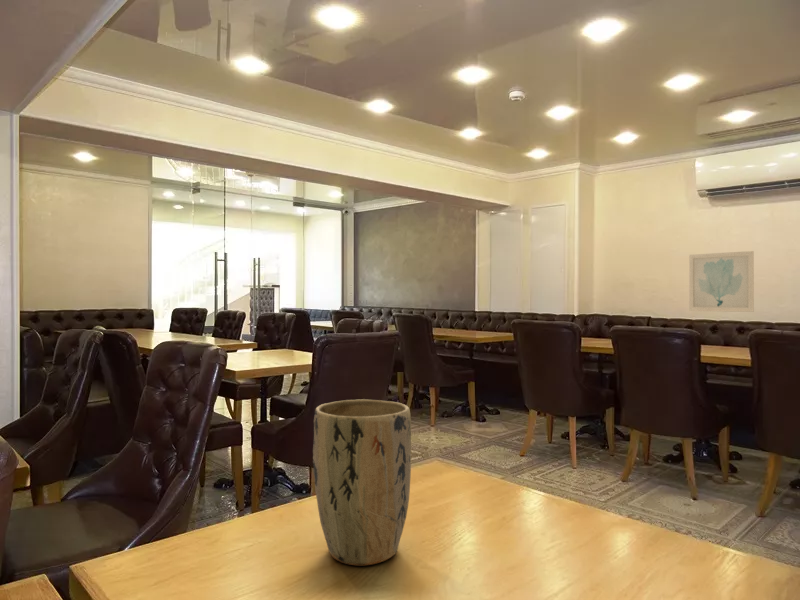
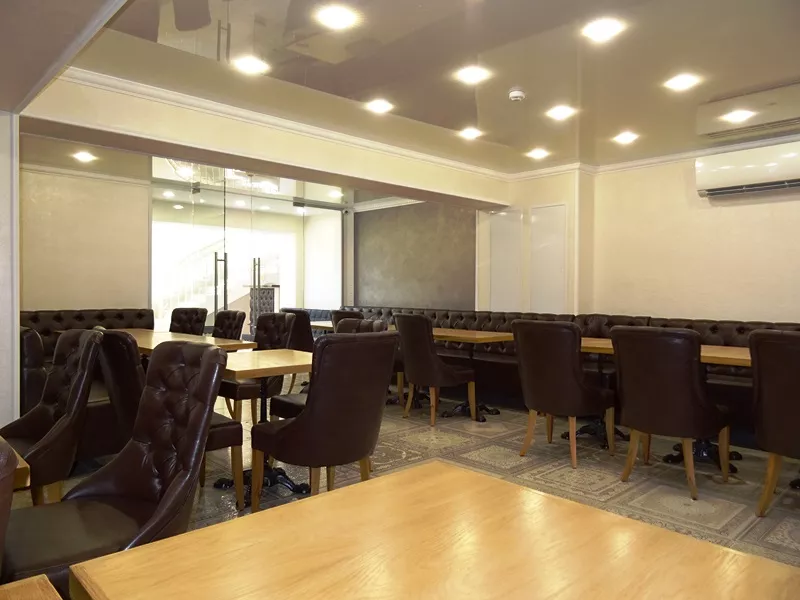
- plant pot [312,398,412,566]
- wall art [688,250,755,313]
